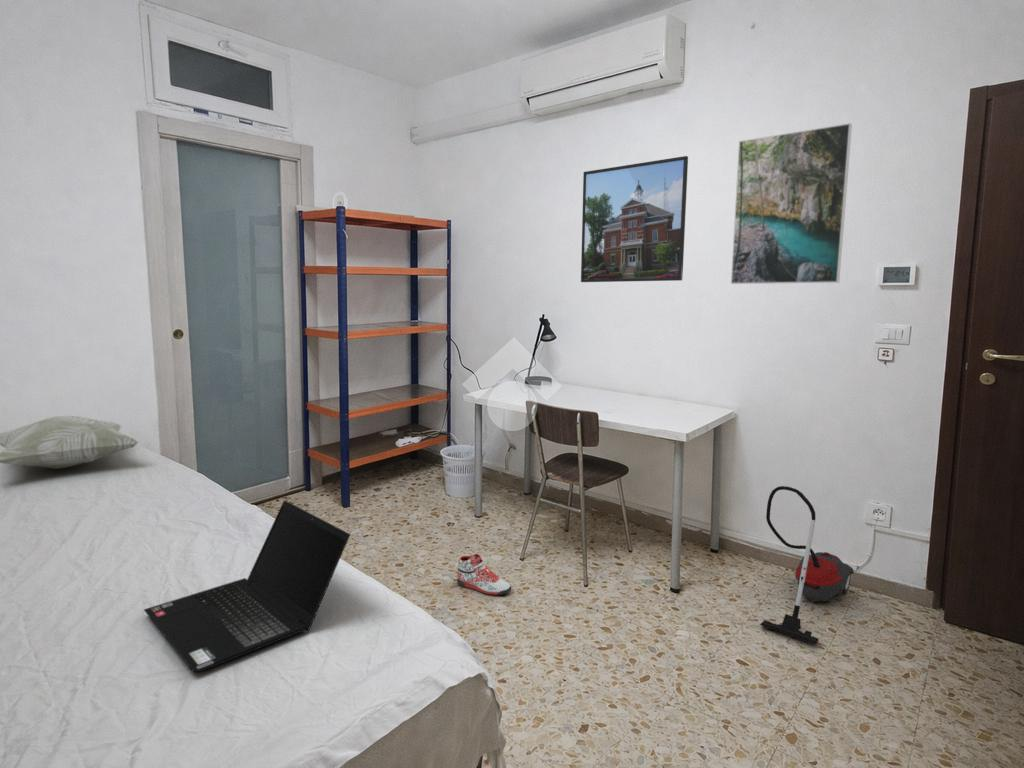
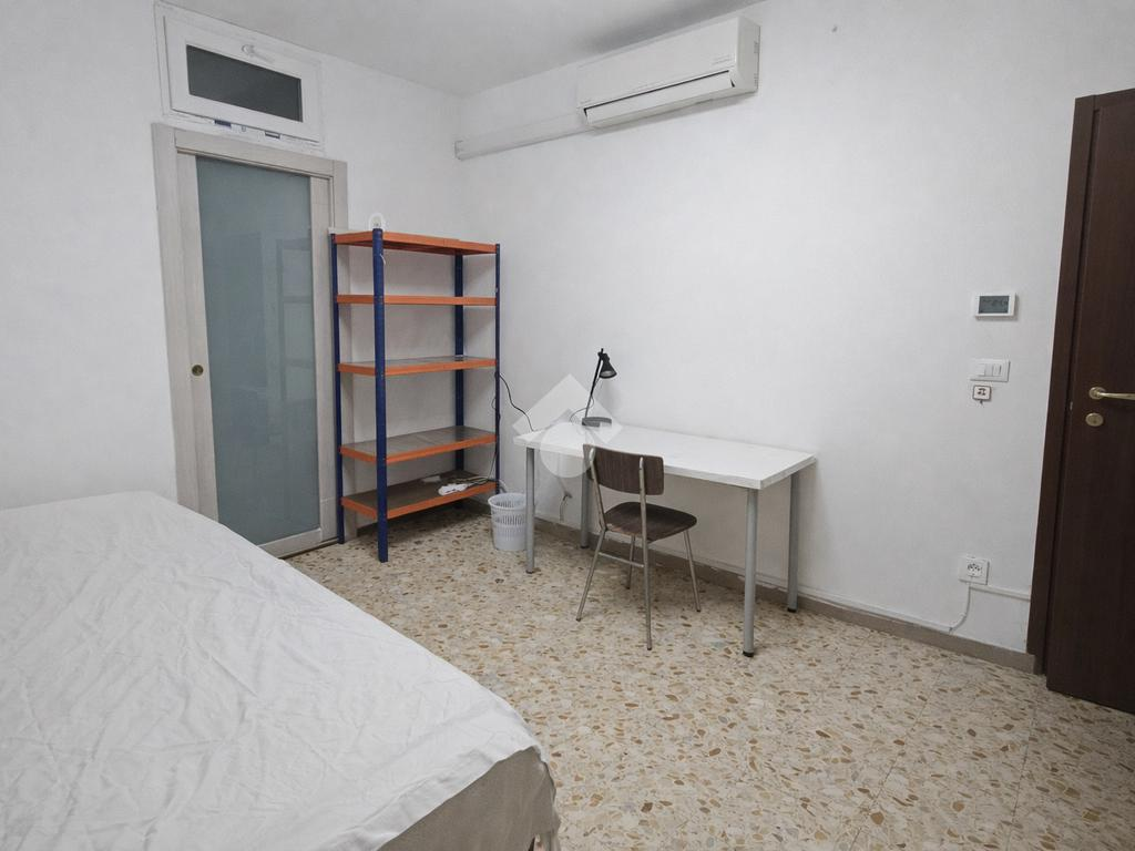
- laptop computer [143,499,351,673]
- decorative pillow [0,415,139,470]
- sneaker [456,553,512,596]
- vacuum cleaner [759,485,855,646]
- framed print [580,155,689,283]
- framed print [730,122,853,285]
